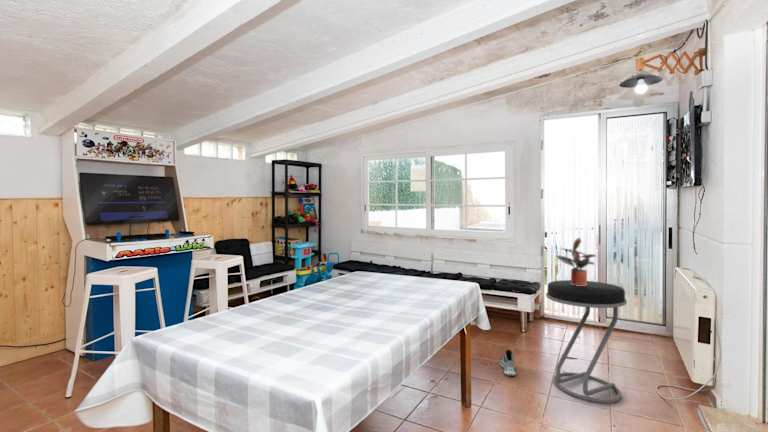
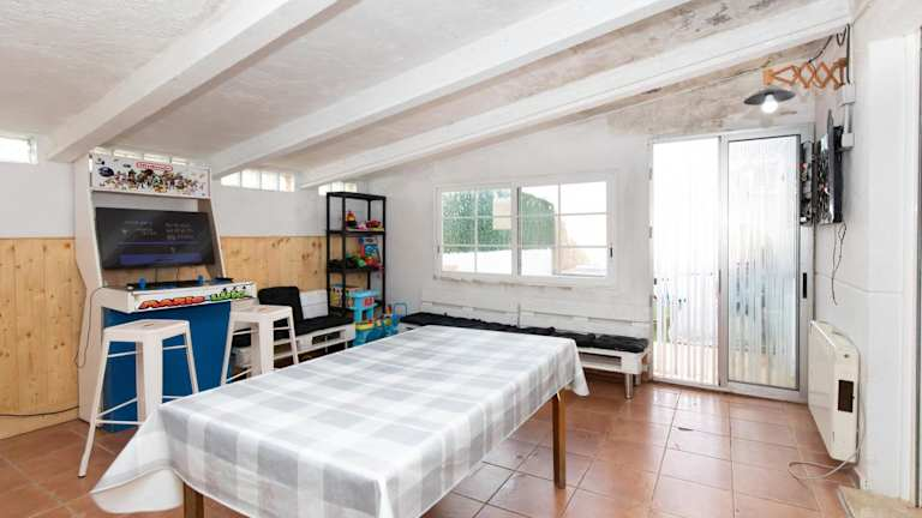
- potted plant [556,237,598,286]
- sneaker [499,349,517,377]
- stool [545,279,628,404]
